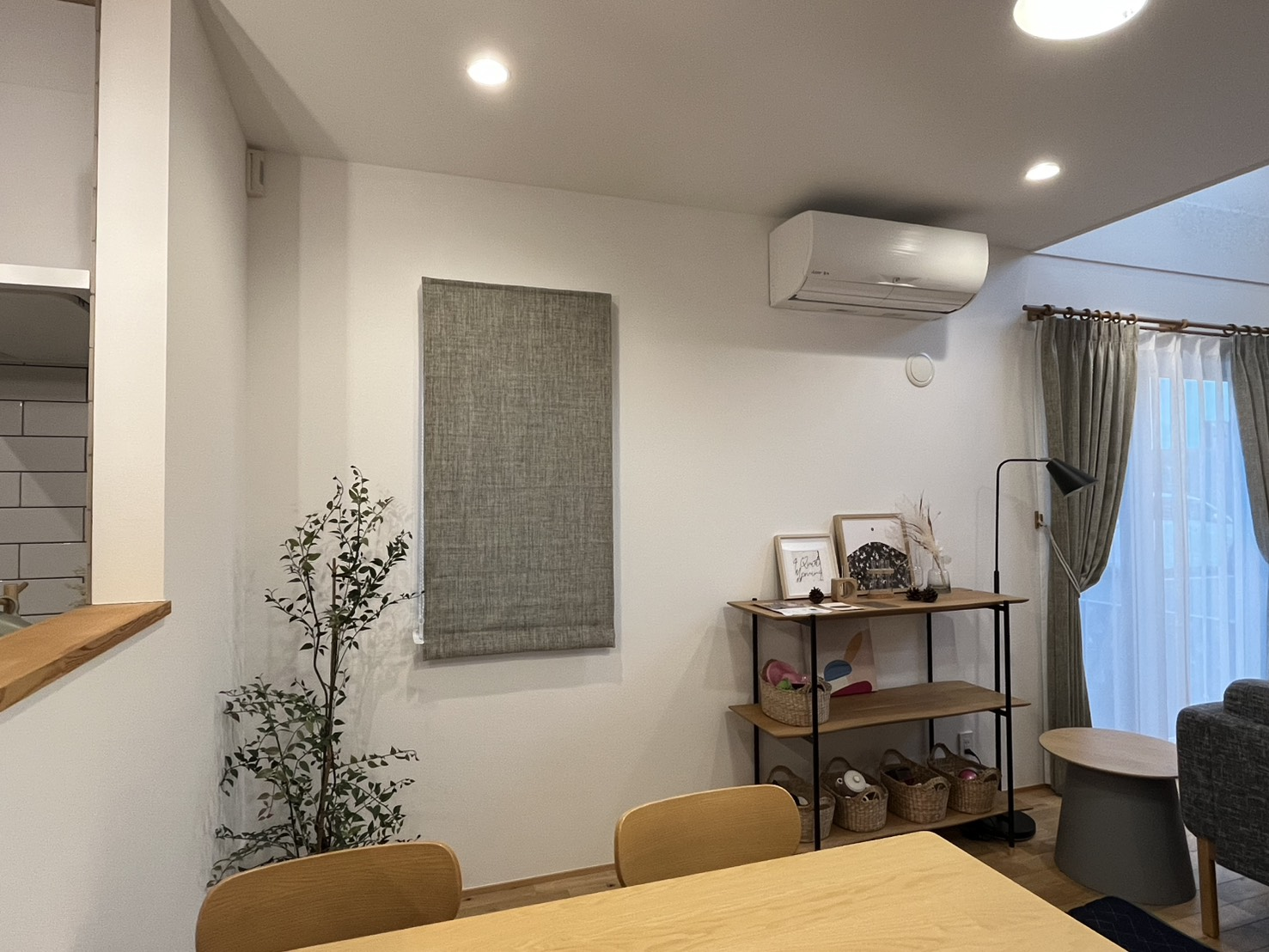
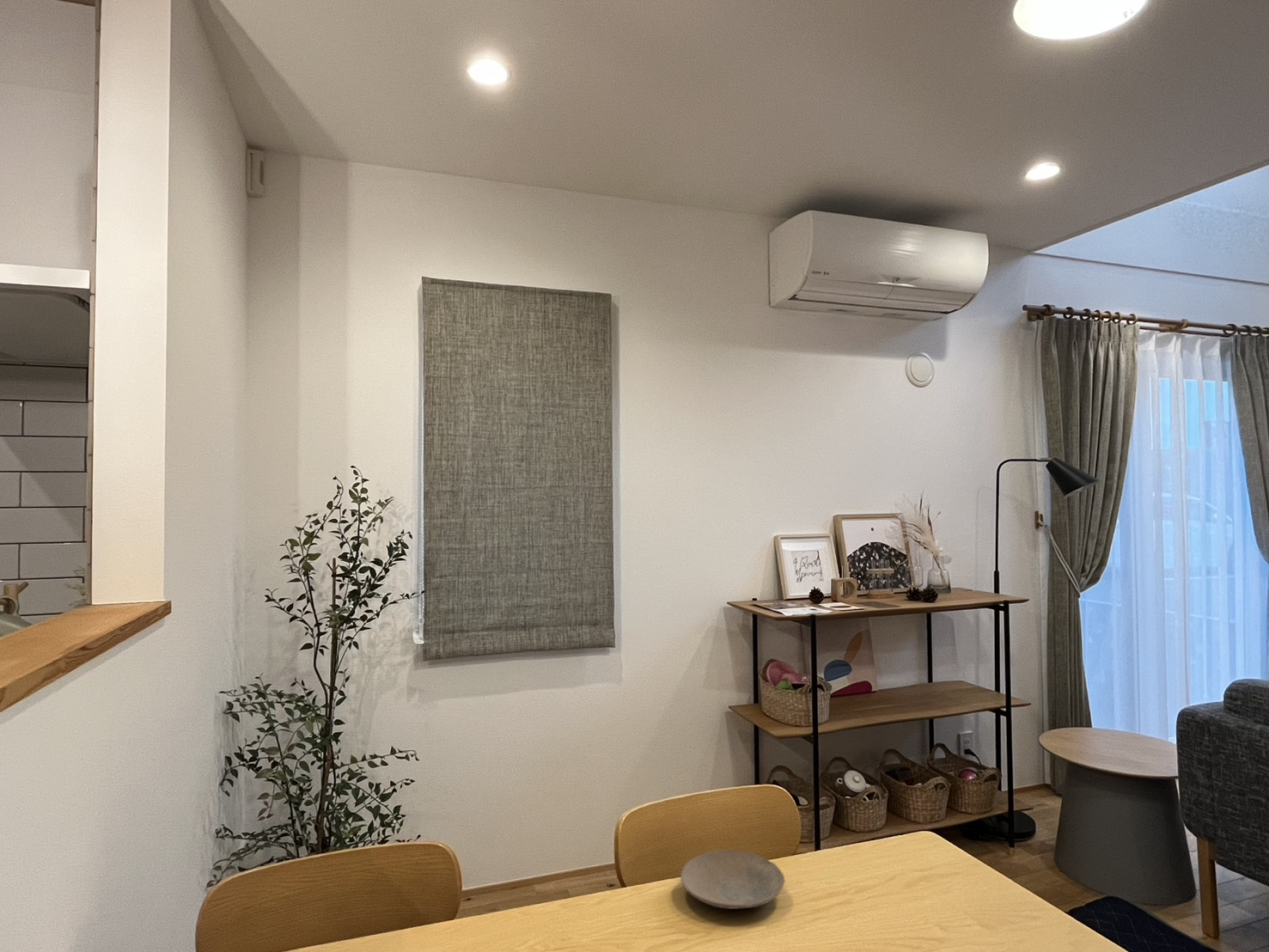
+ plate [680,850,785,910]
